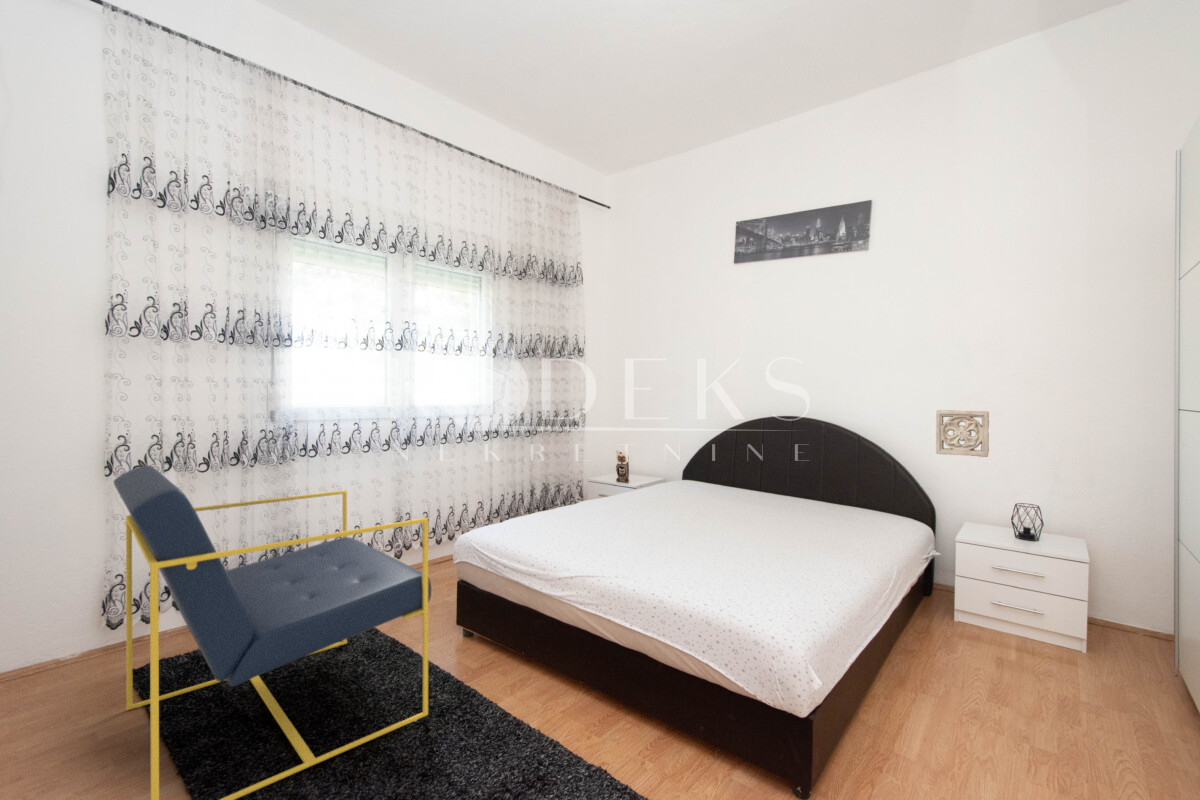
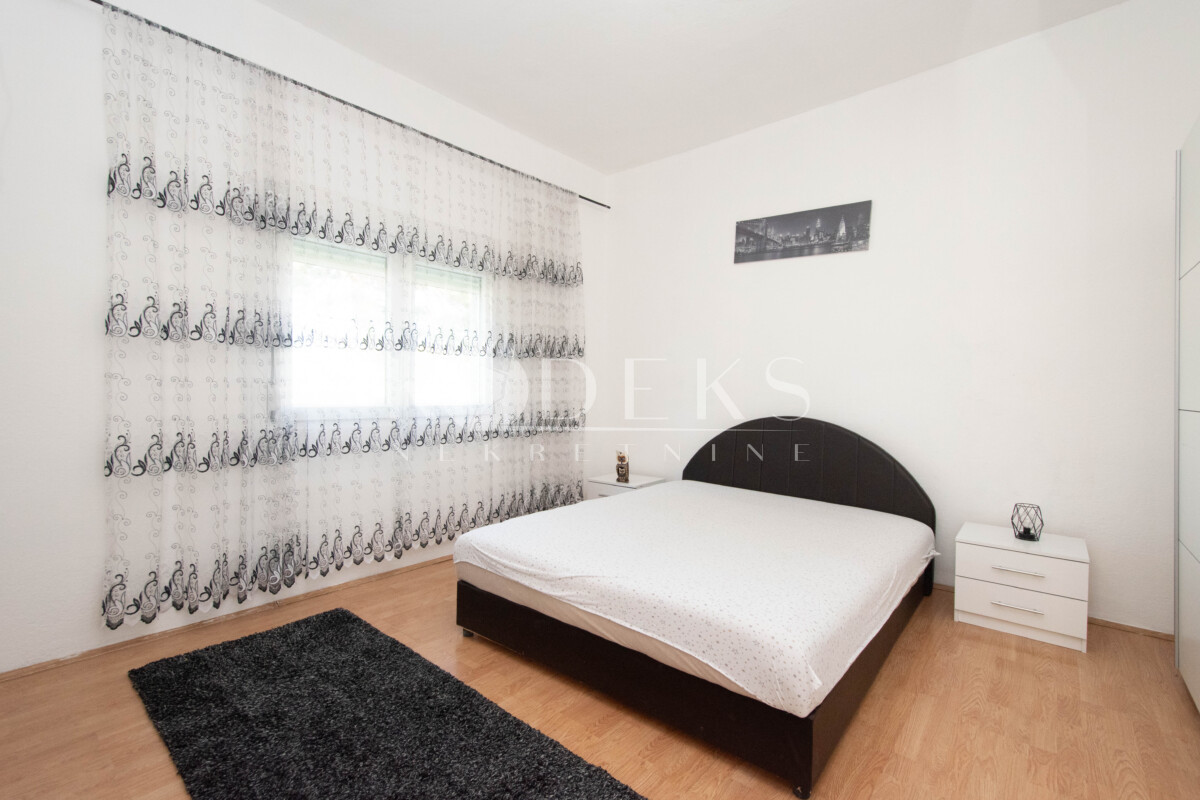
- wall ornament [935,409,990,458]
- armchair [113,464,432,800]
